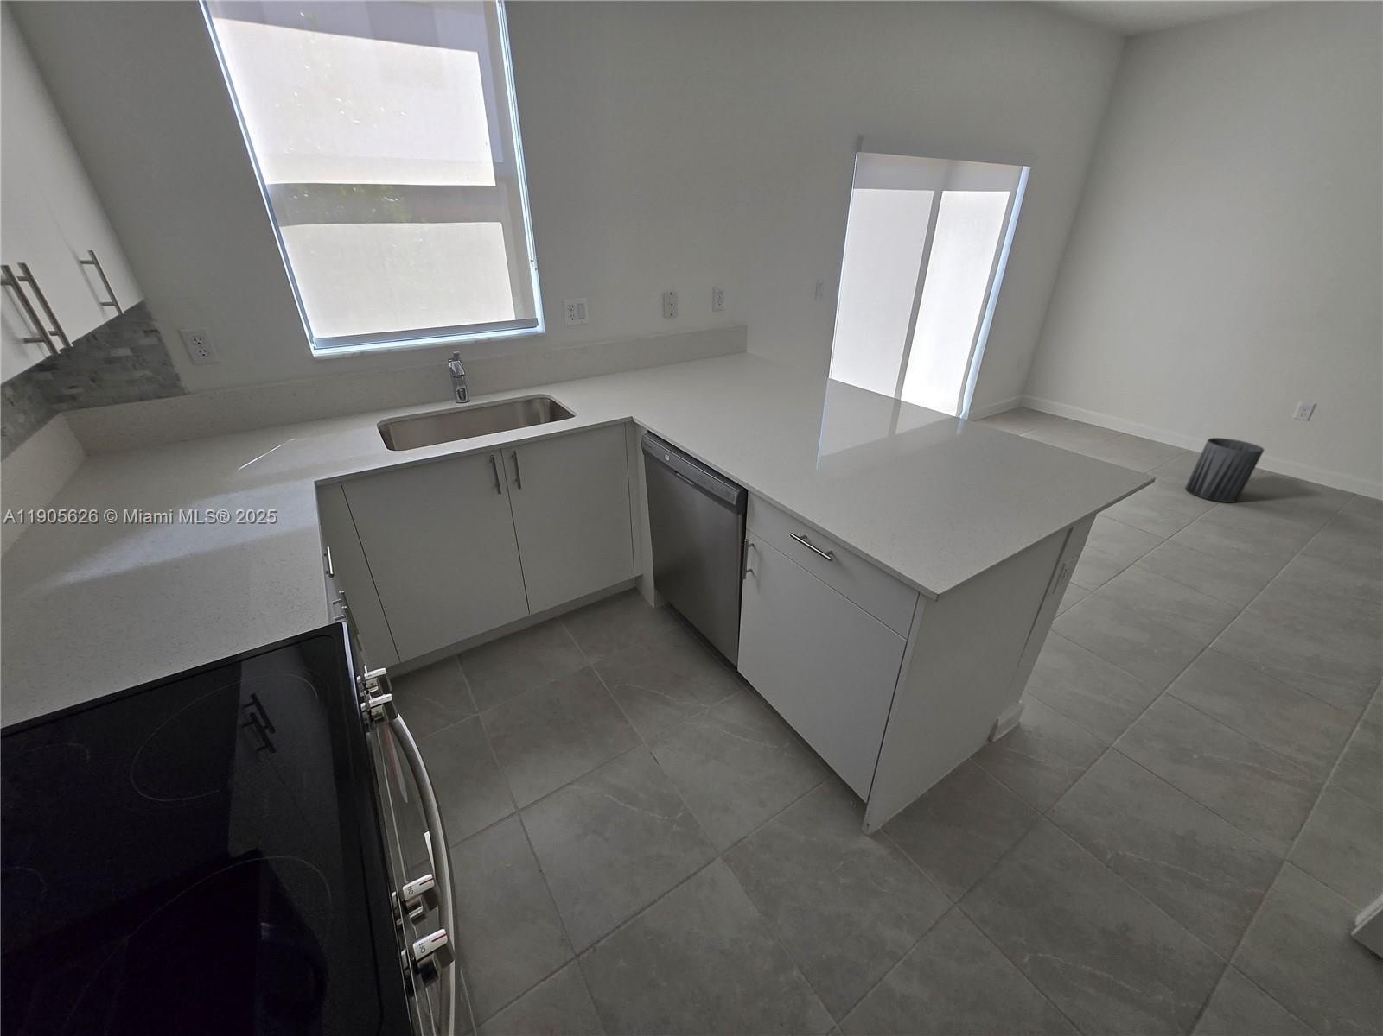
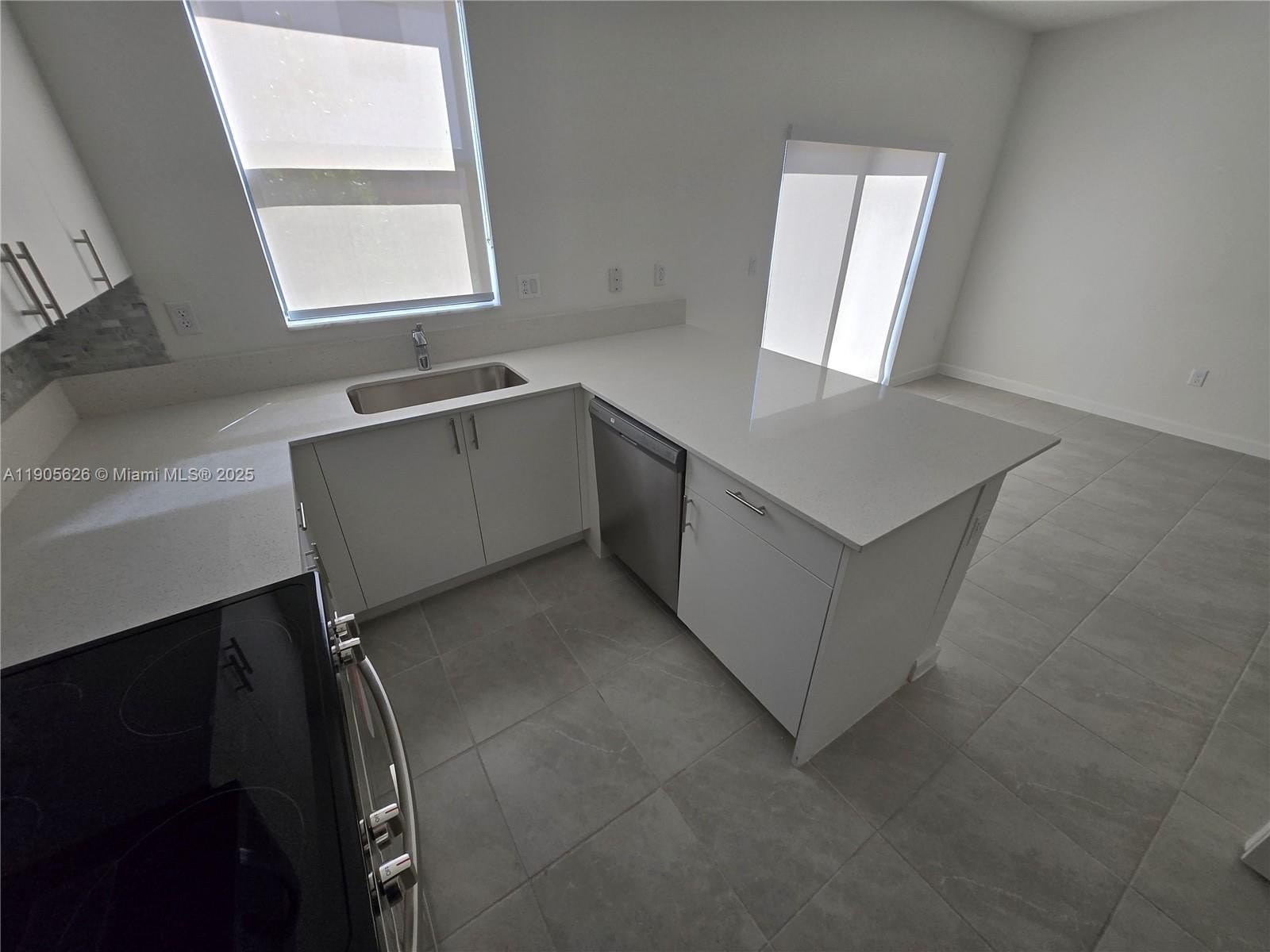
- trash can [1184,436,1264,504]
